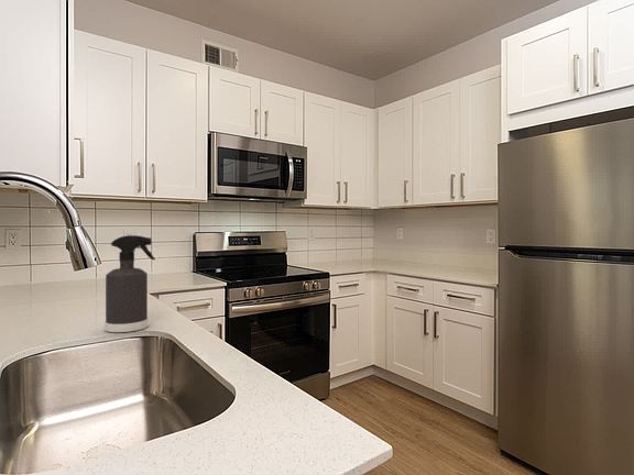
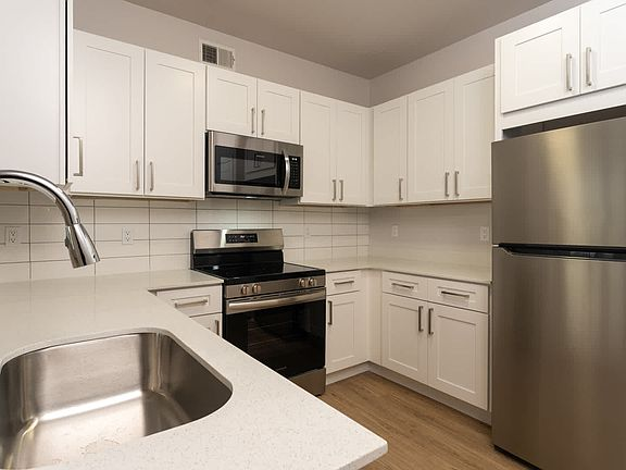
- spray bottle [103,234,156,333]
